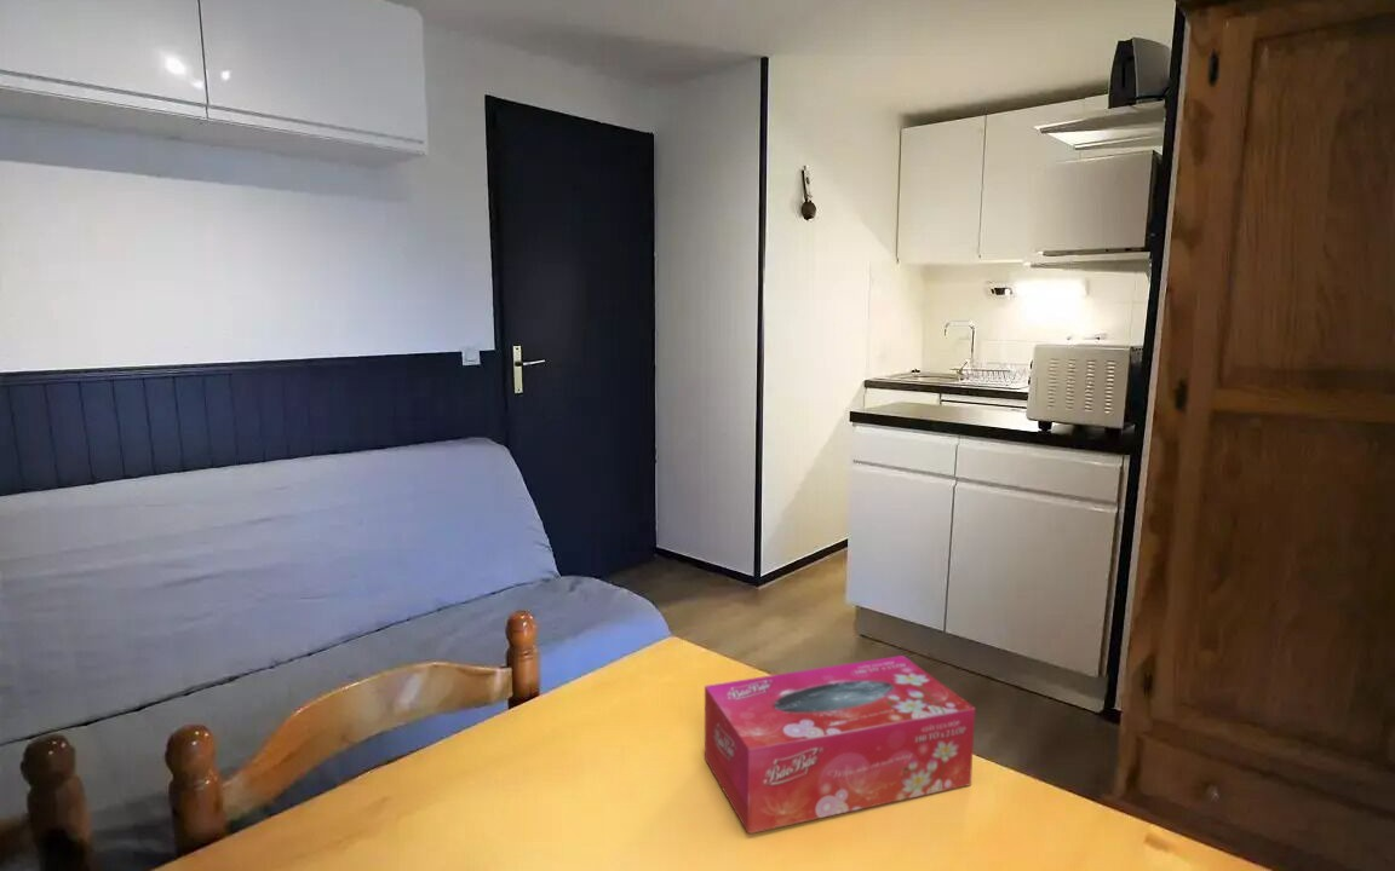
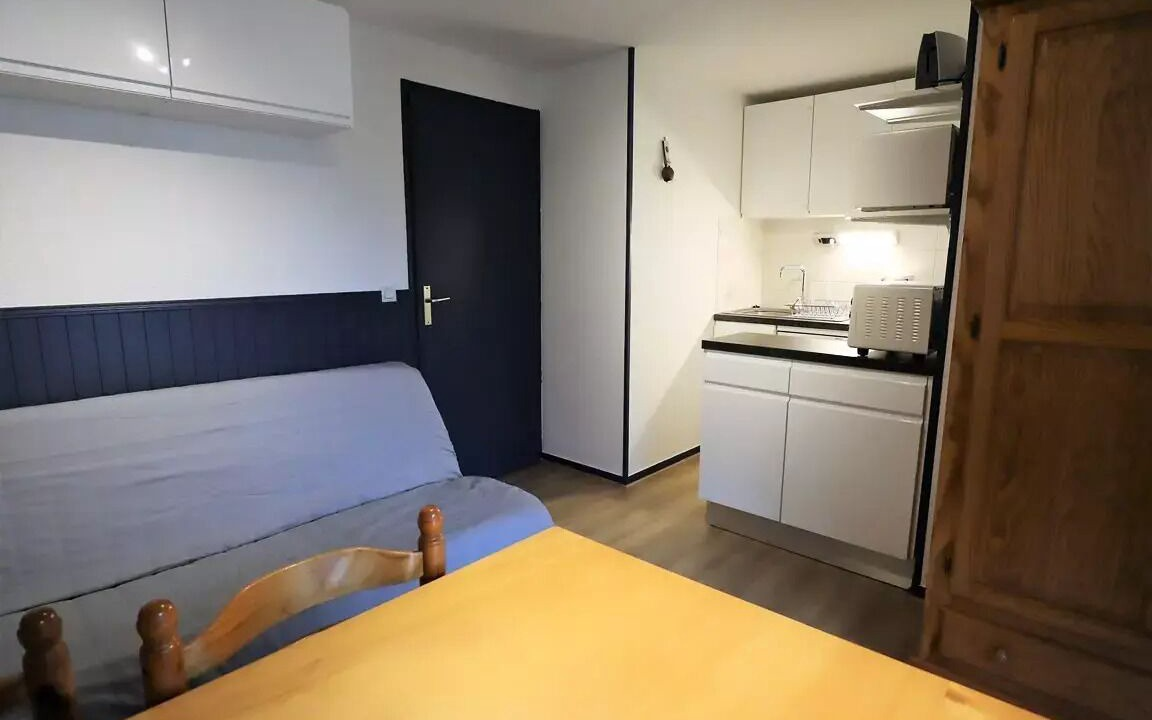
- tissue box [704,654,976,835]
